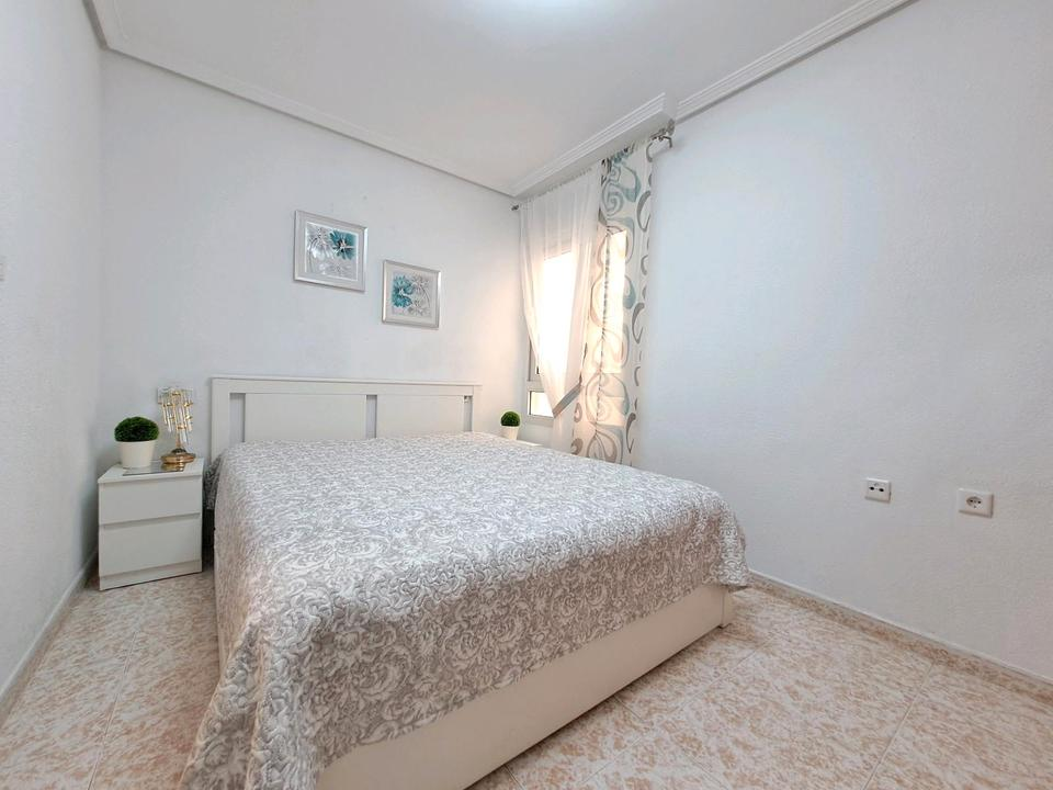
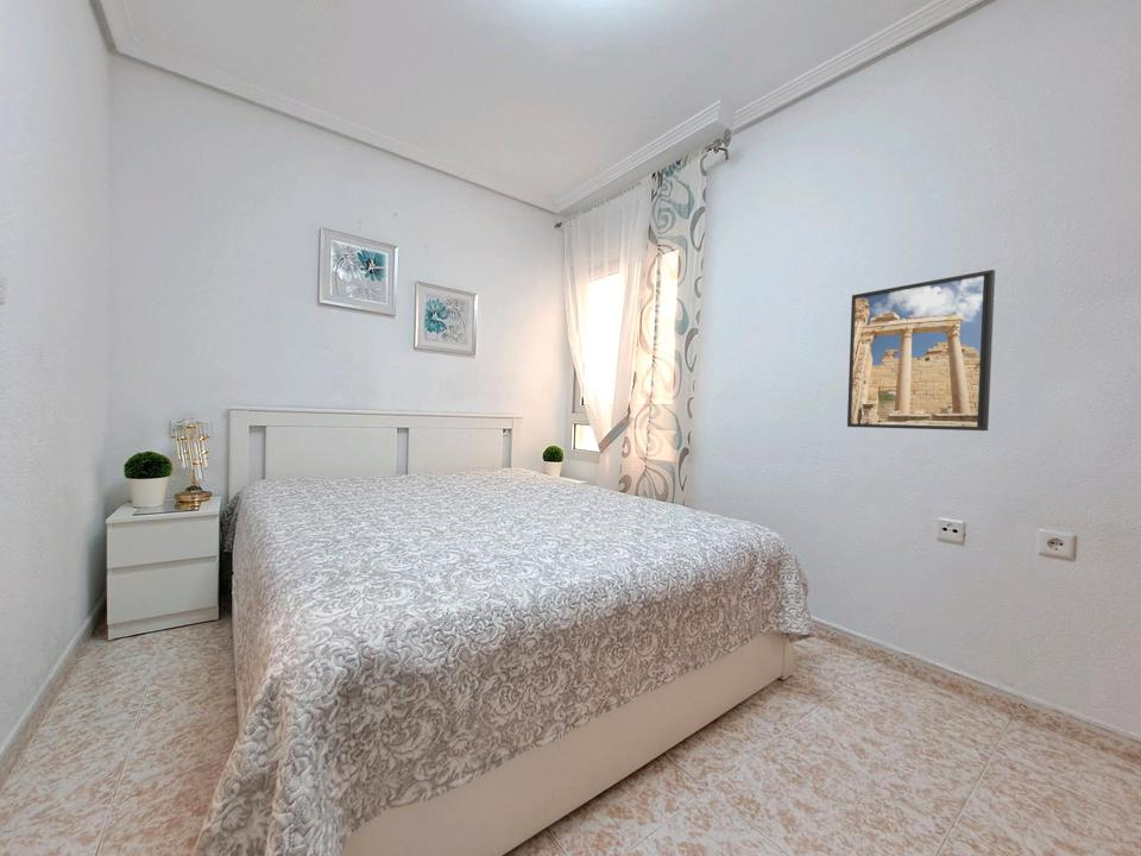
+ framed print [846,269,996,432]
